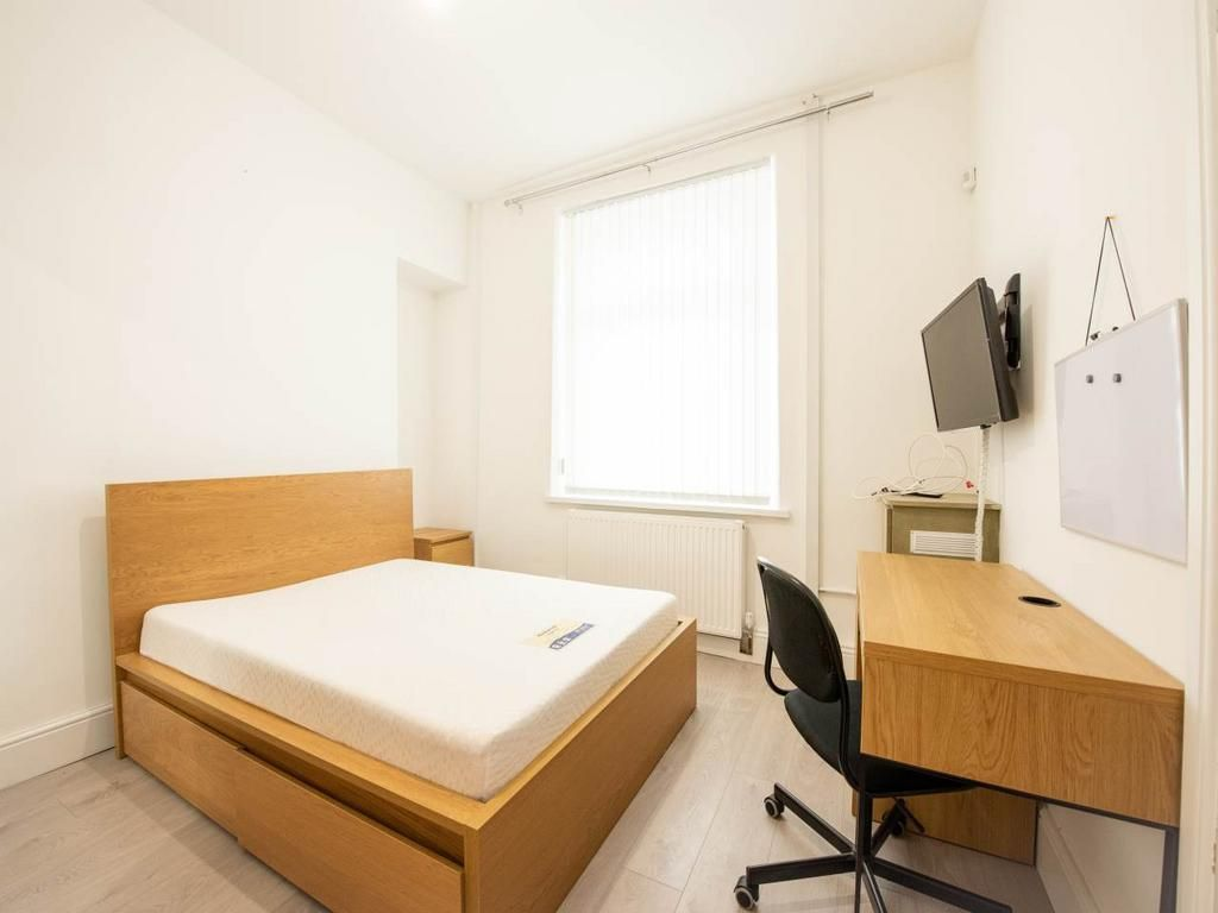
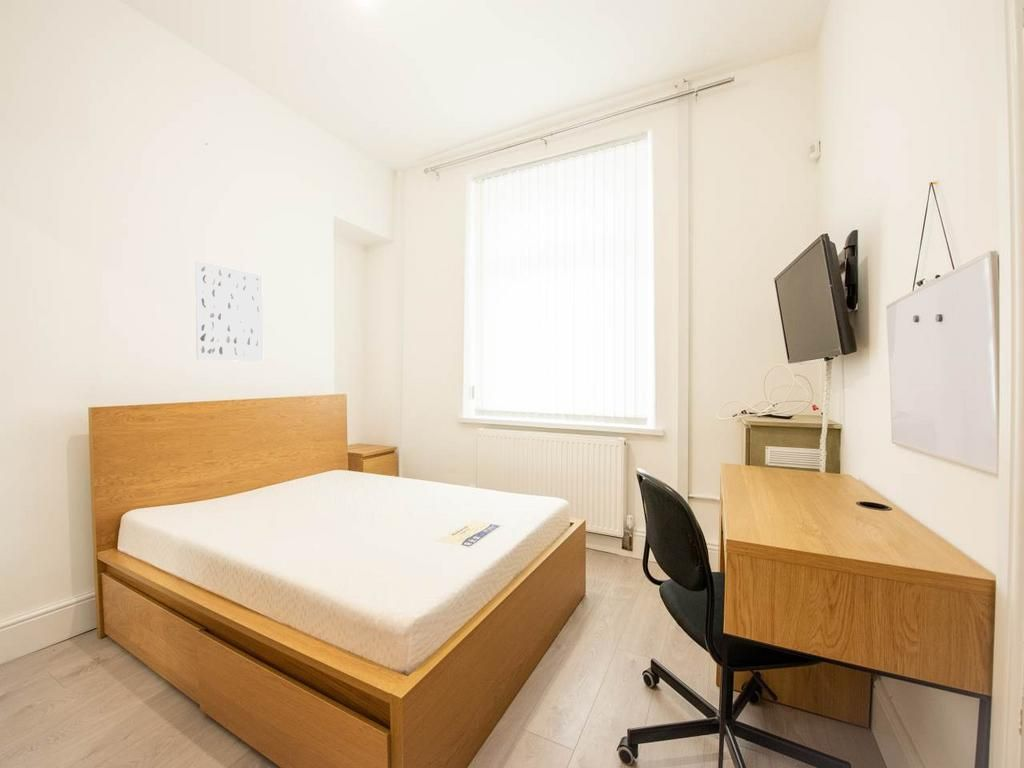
+ wall art [194,260,264,362]
